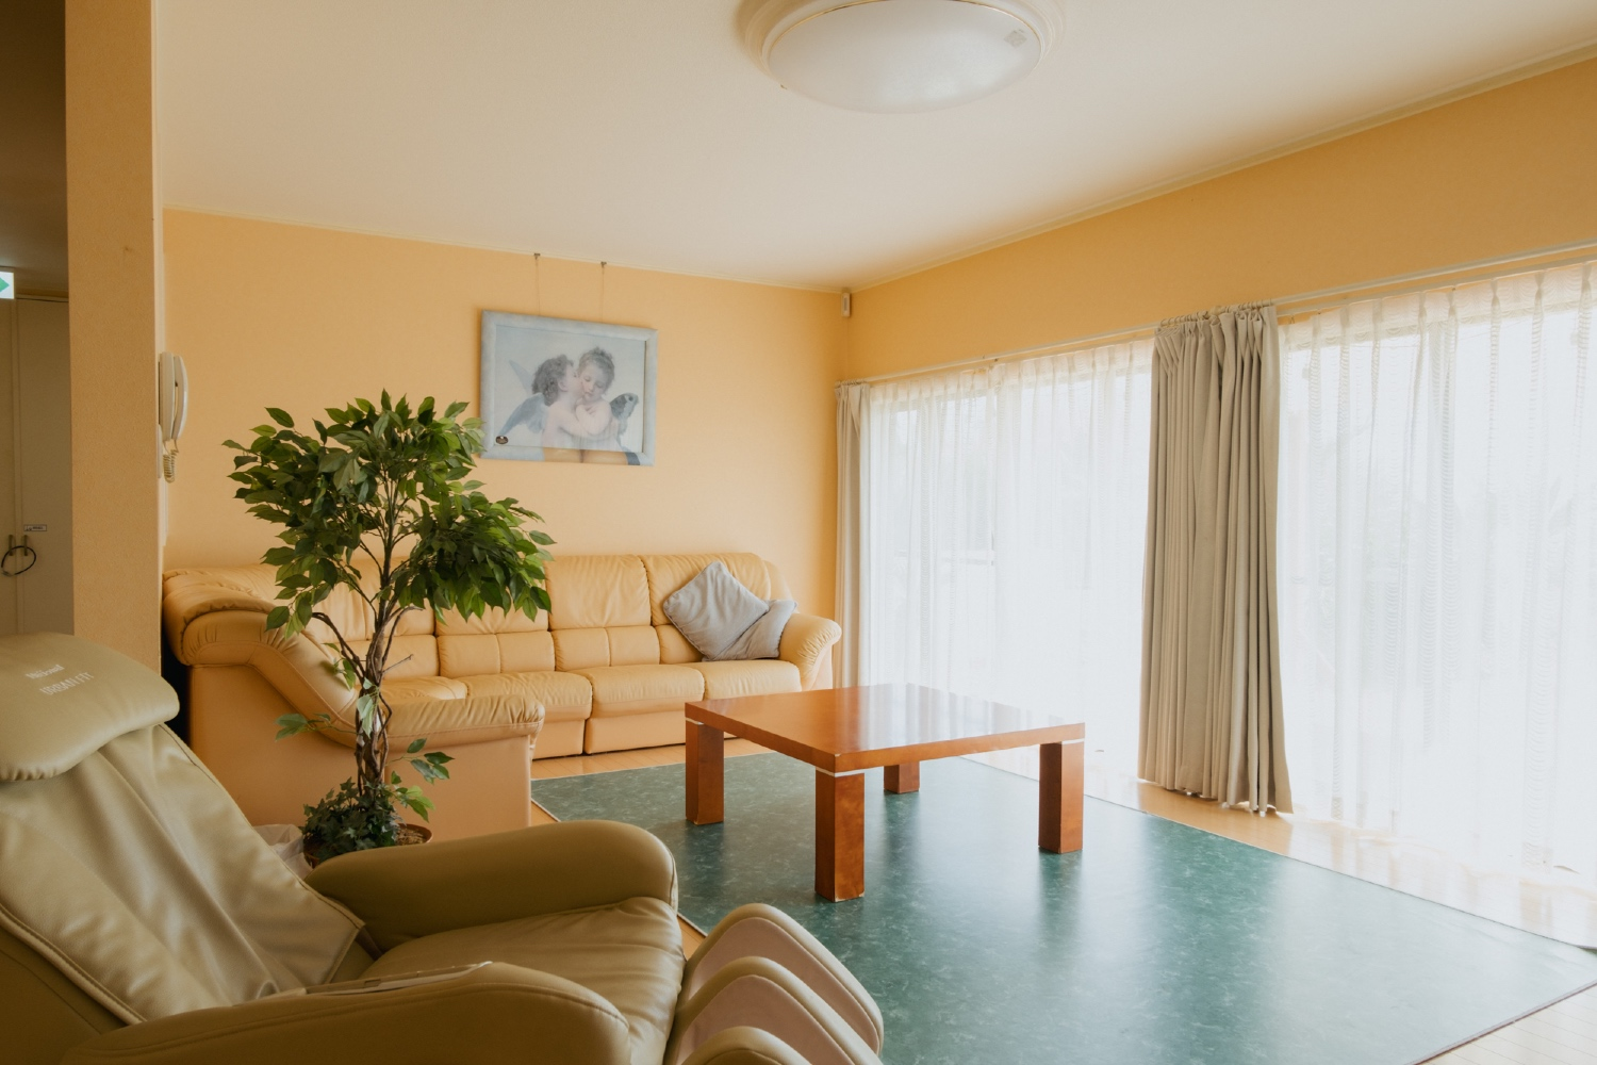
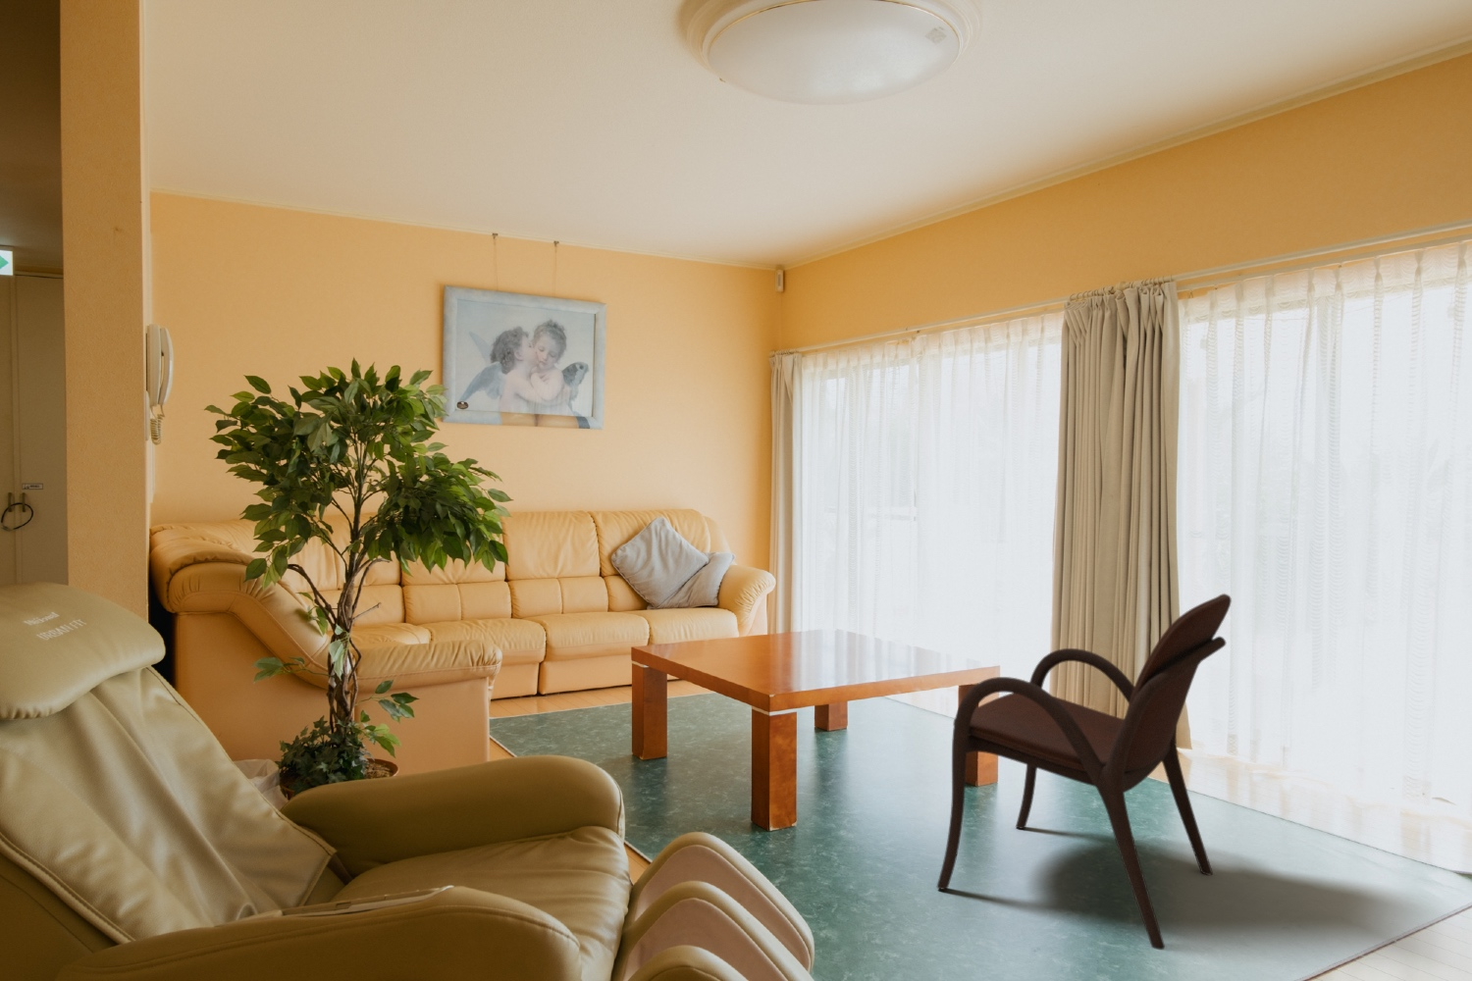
+ armchair [936,592,1232,950]
